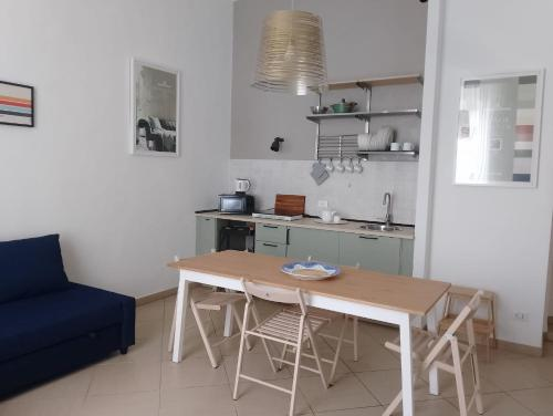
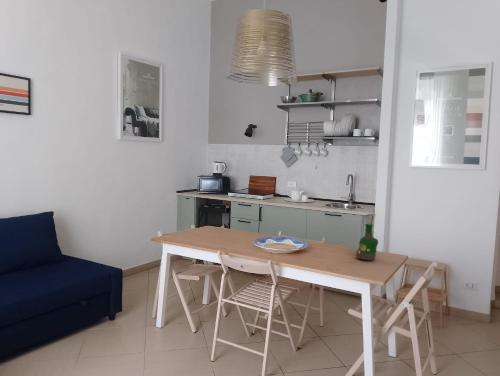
+ grog bottle [355,213,379,261]
